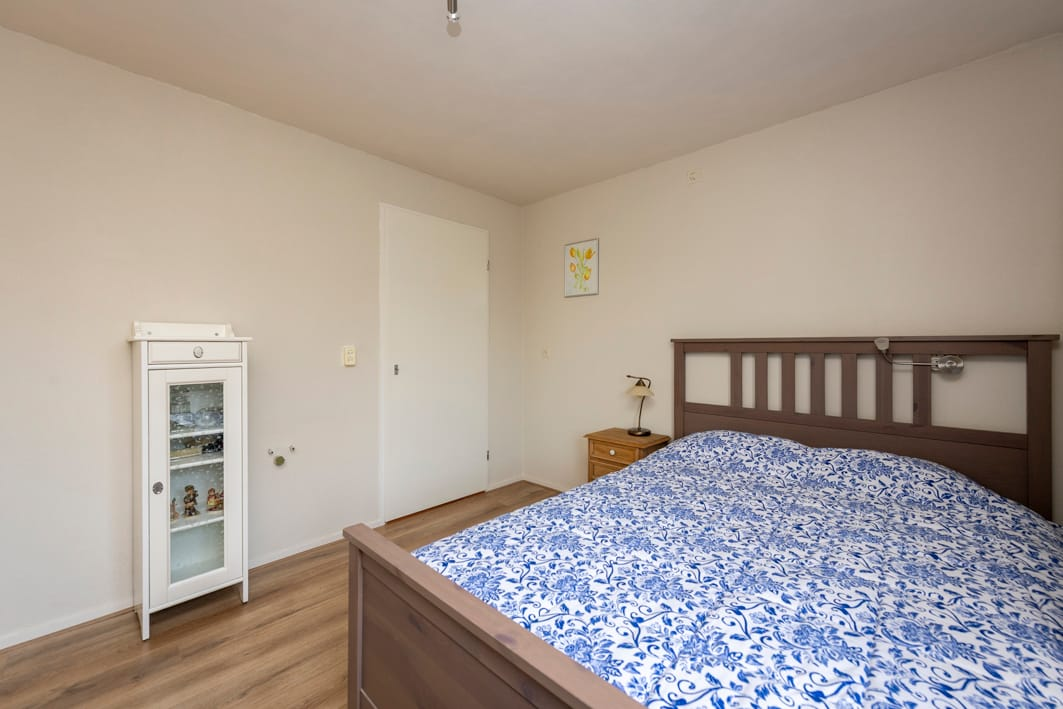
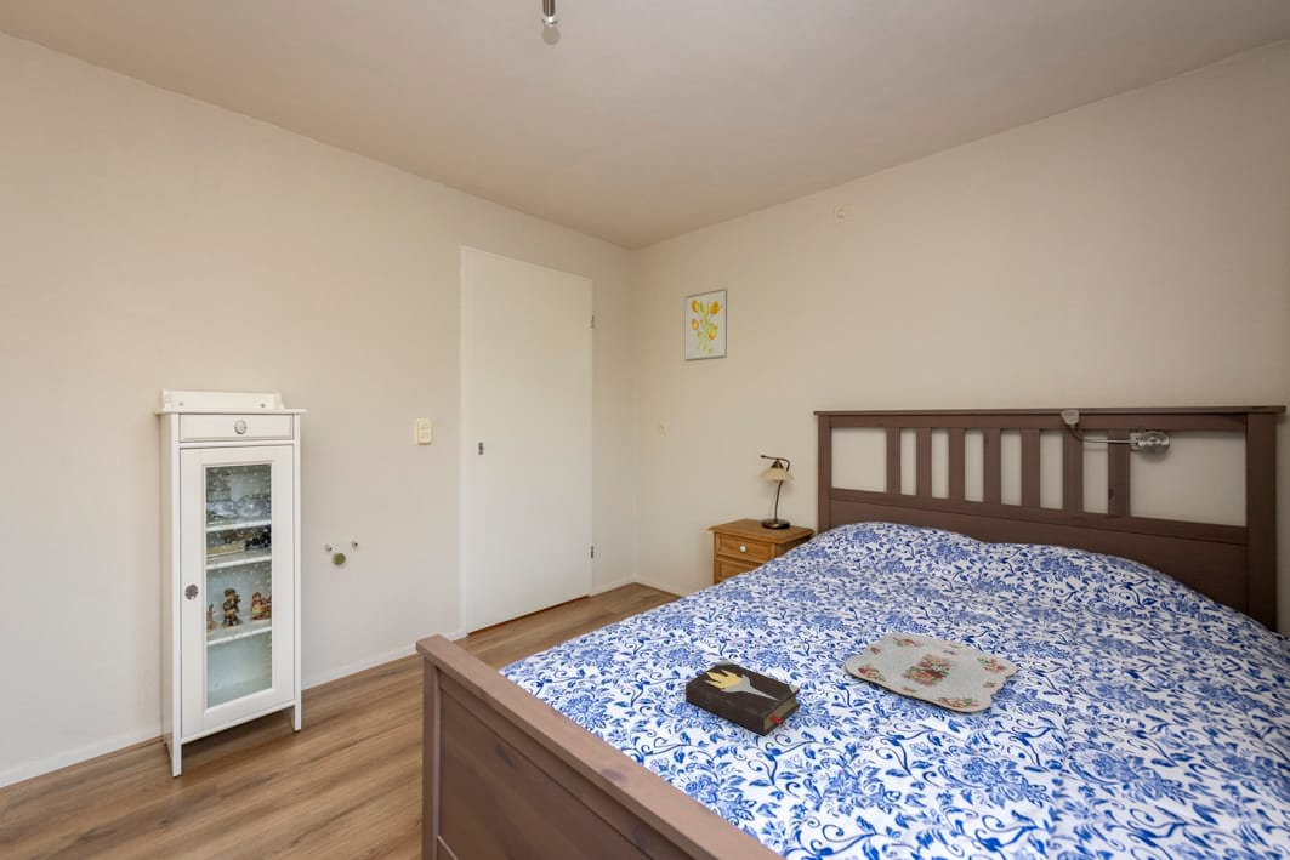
+ serving tray [845,632,1018,713]
+ hardback book [684,659,801,737]
